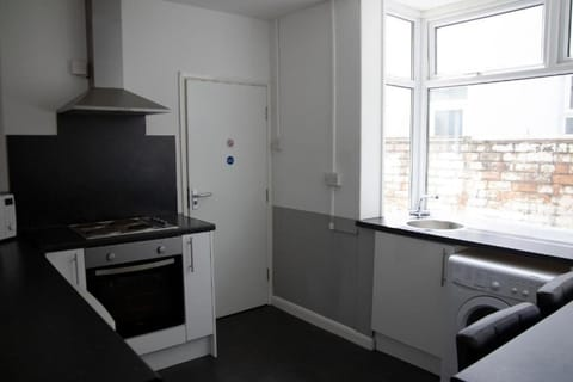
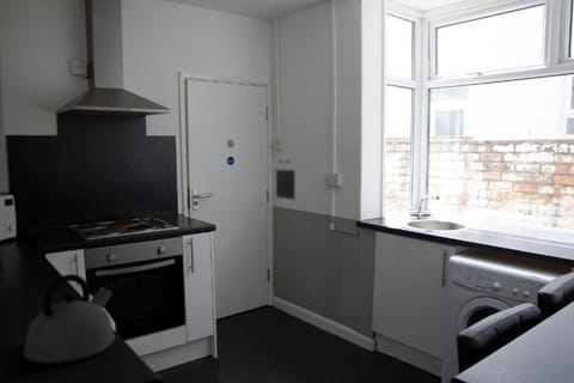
+ kettle [23,273,116,364]
+ calendar [275,158,297,201]
